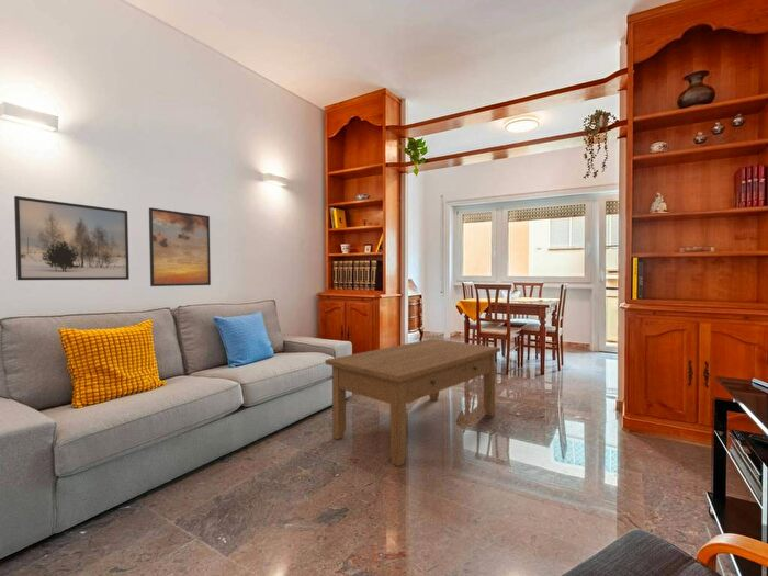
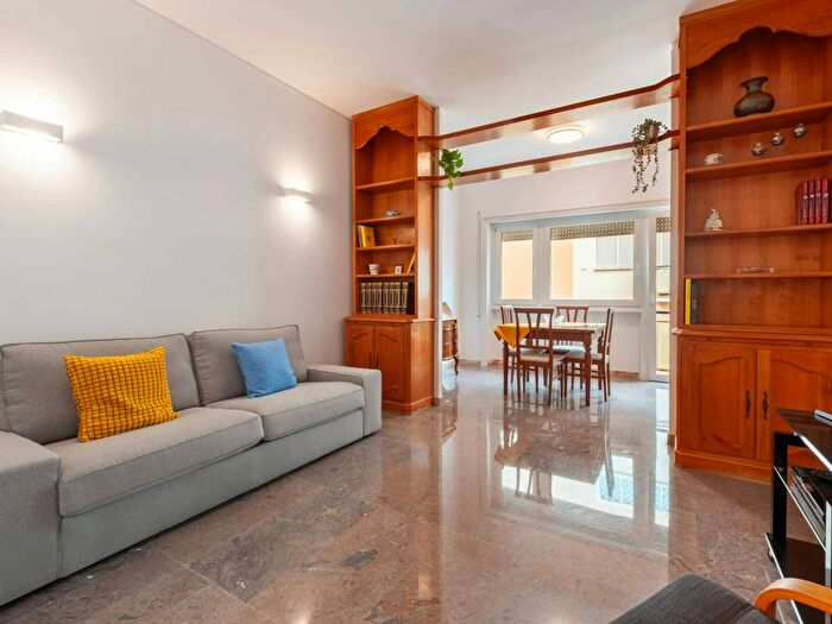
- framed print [13,195,131,281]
- coffee table [325,338,501,467]
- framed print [148,206,212,287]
